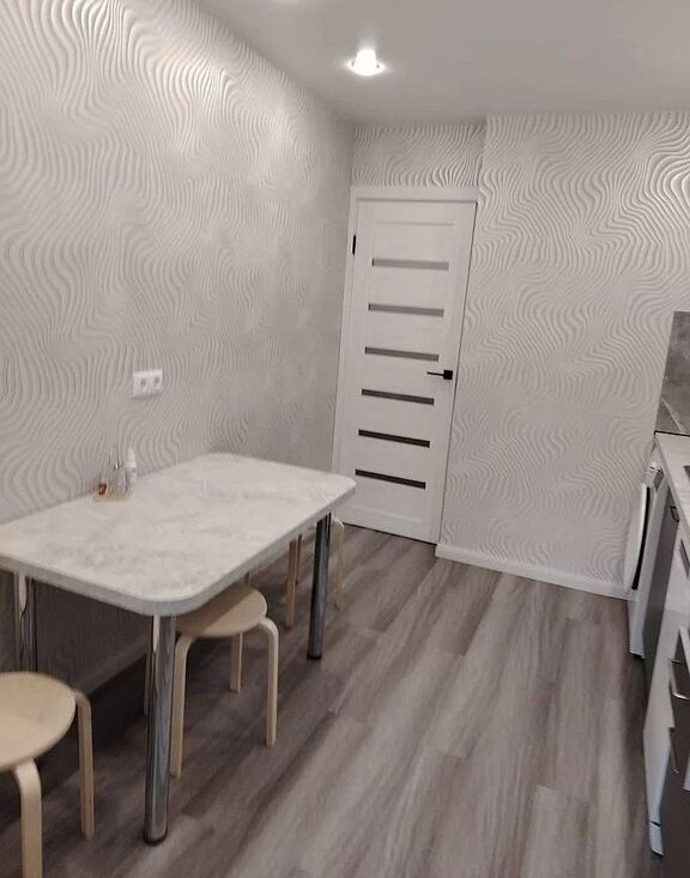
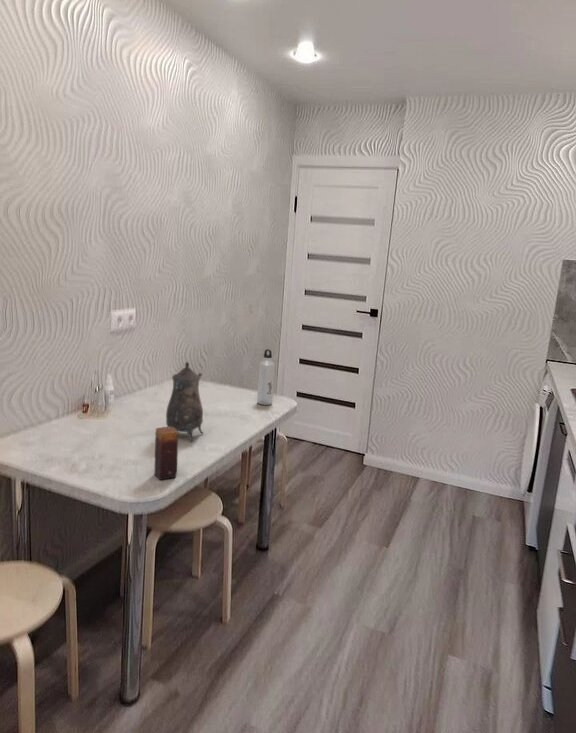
+ water bottle [256,348,276,406]
+ teapot [165,361,204,443]
+ candle [153,426,179,481]
